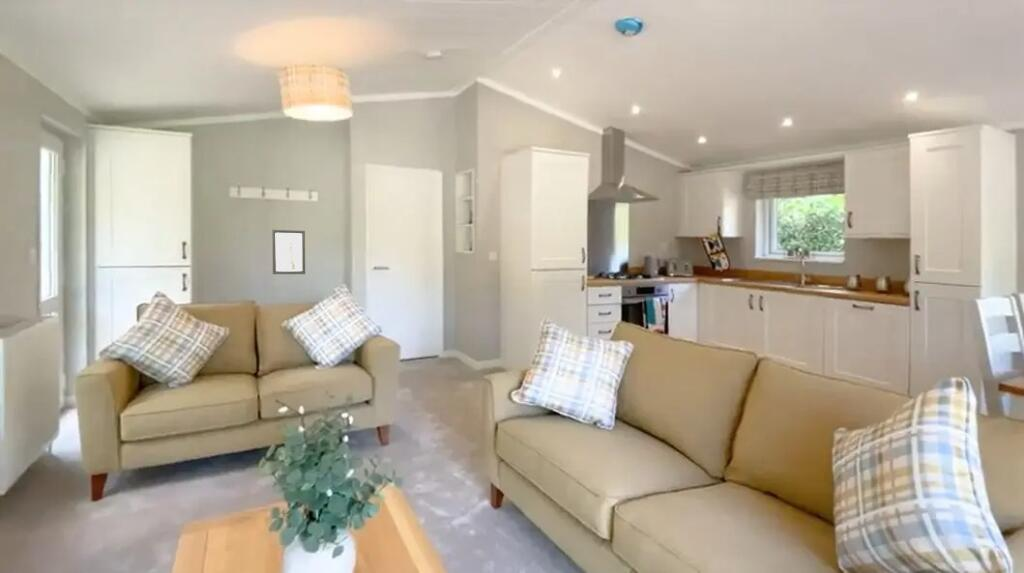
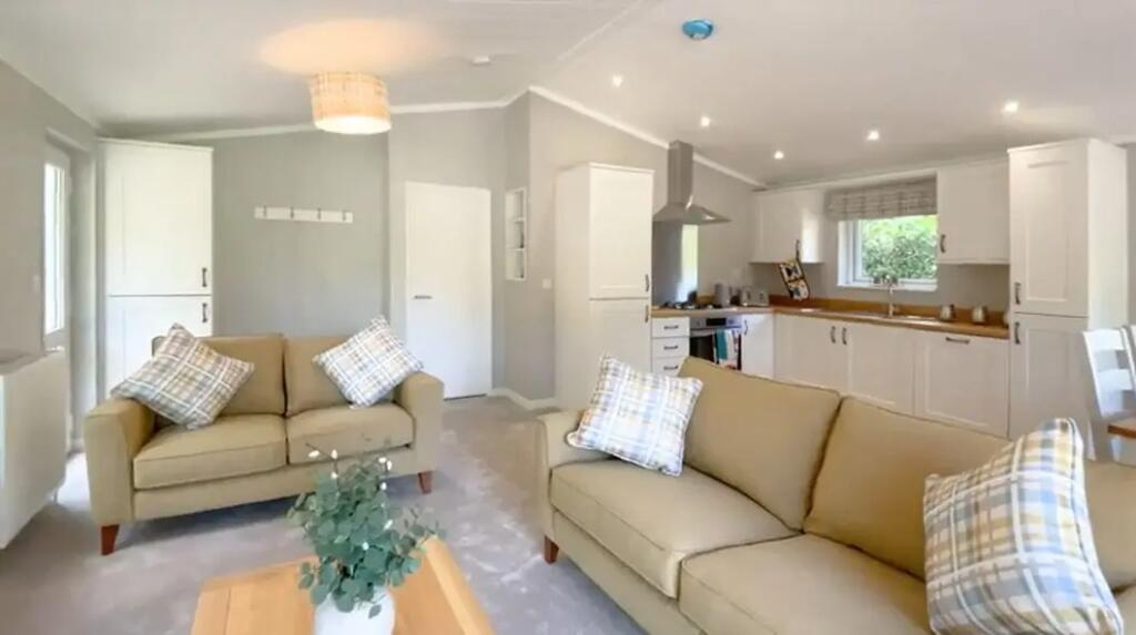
- wall art [271,229,306,275]
